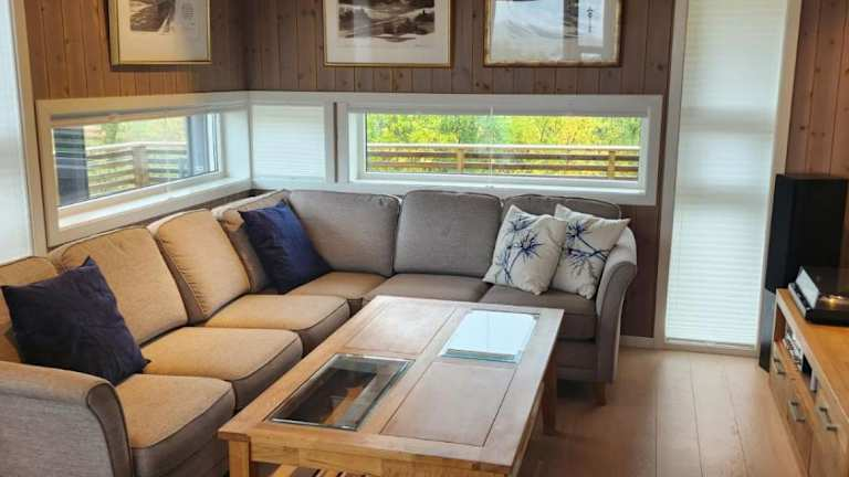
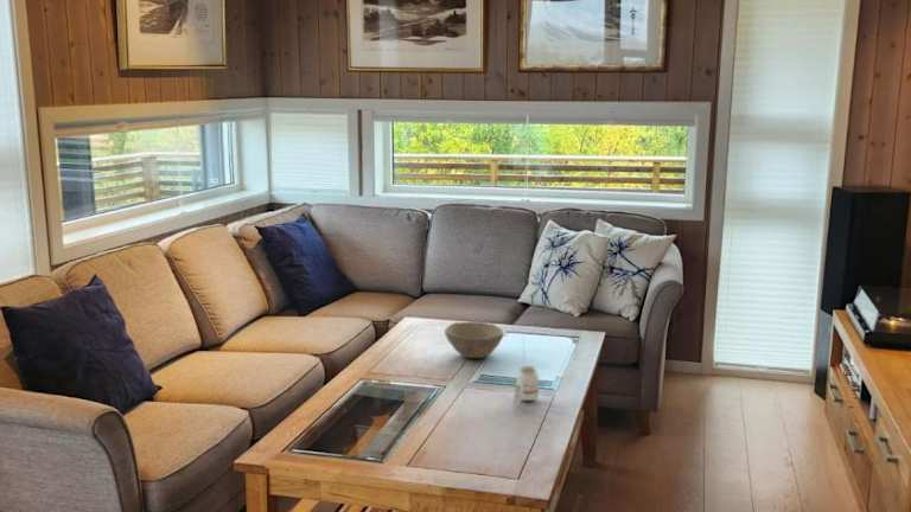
+ candle [512,365,540,407]
+ bowl [444,321,504,359]
